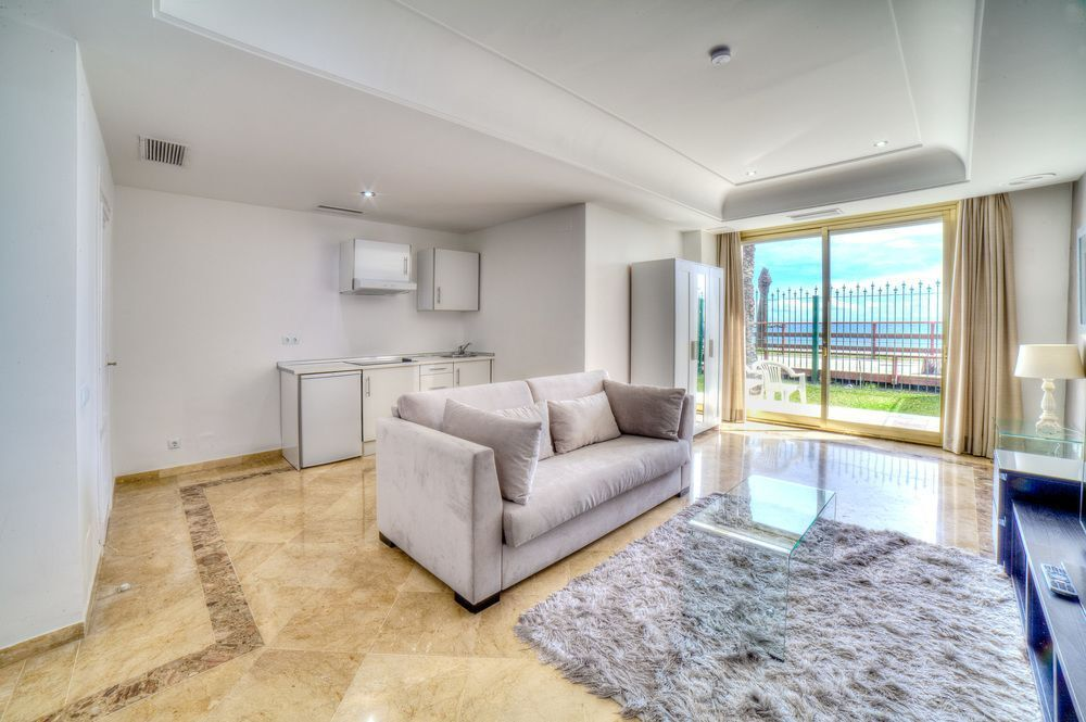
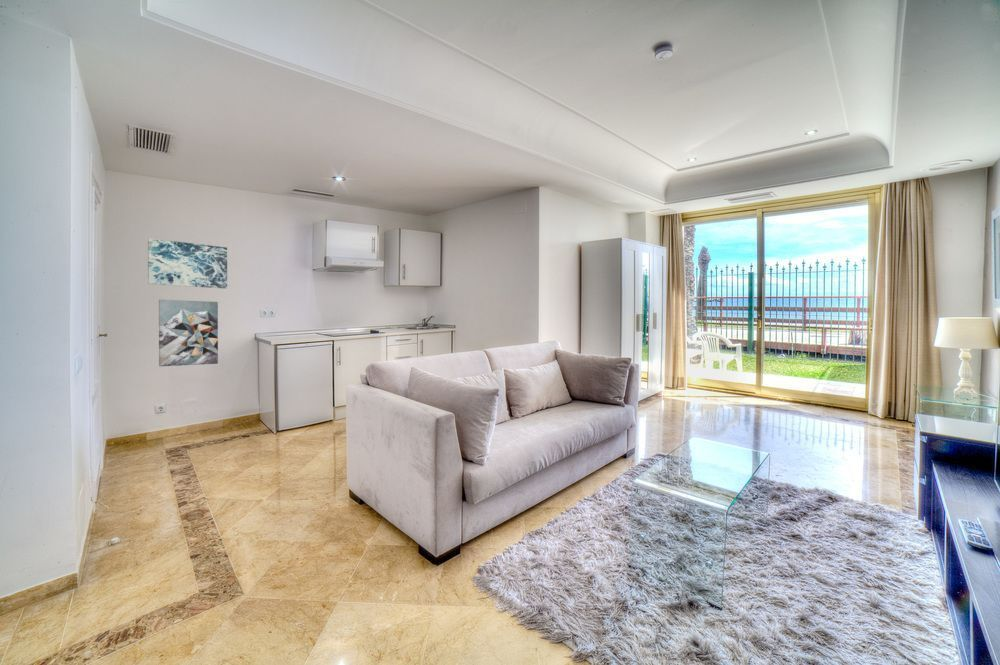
+ wall art [147,237,228,289]
+ wall art [158,299,219,367]
